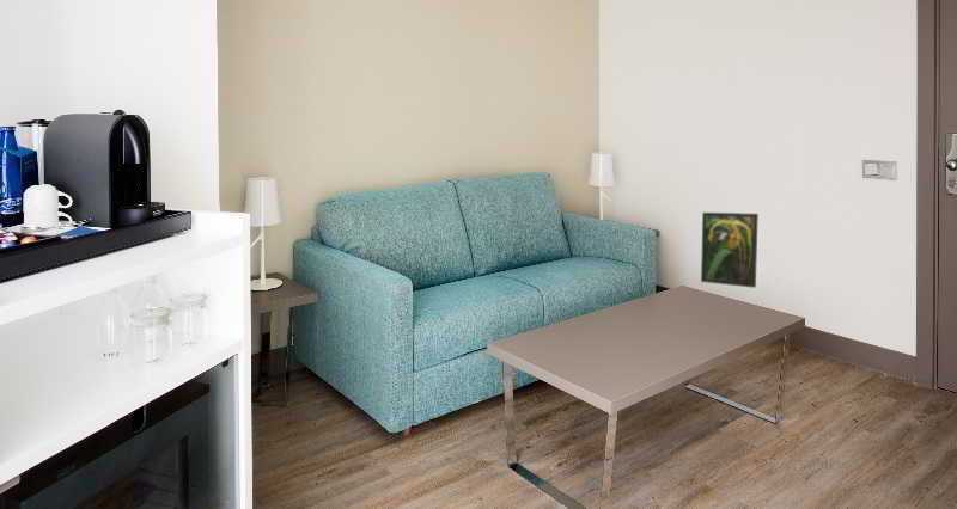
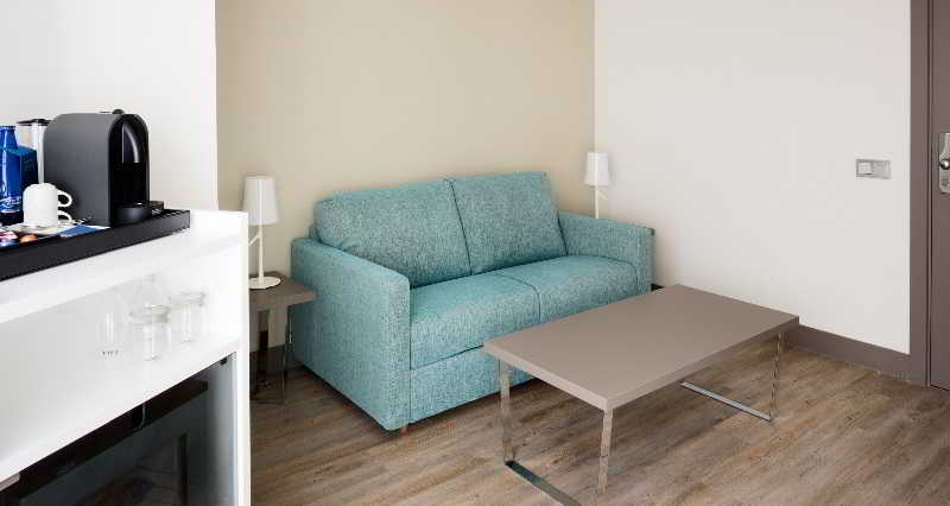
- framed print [700,211,760,289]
